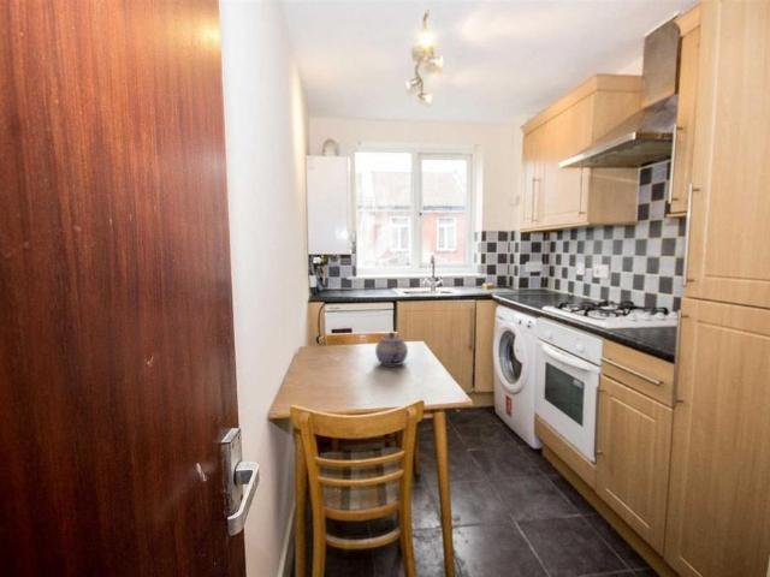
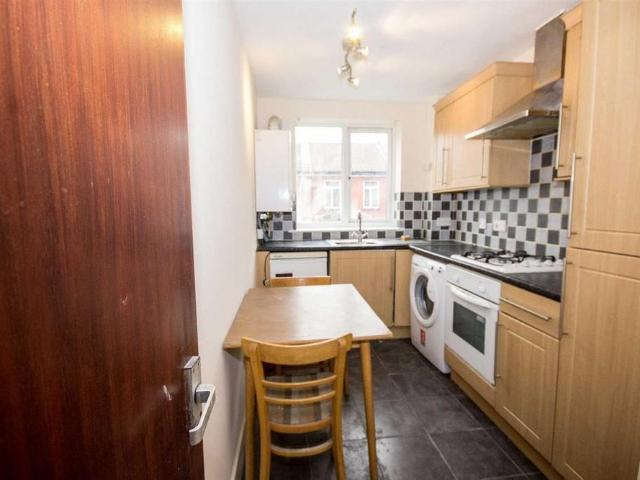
- teapot [374,331,409,367]
